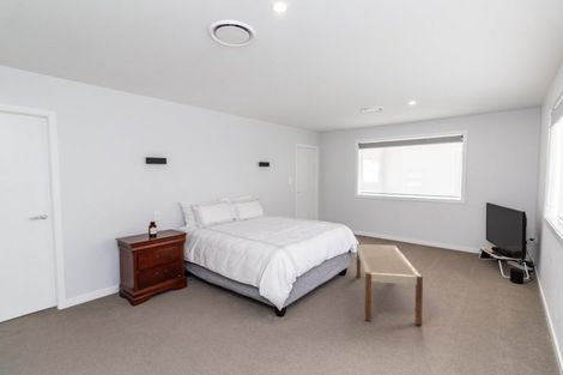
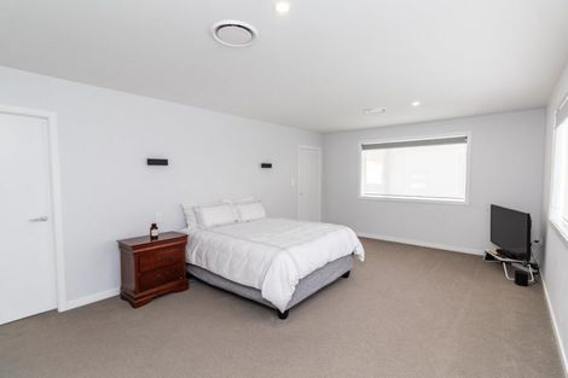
- bench [356,243,424,326]
